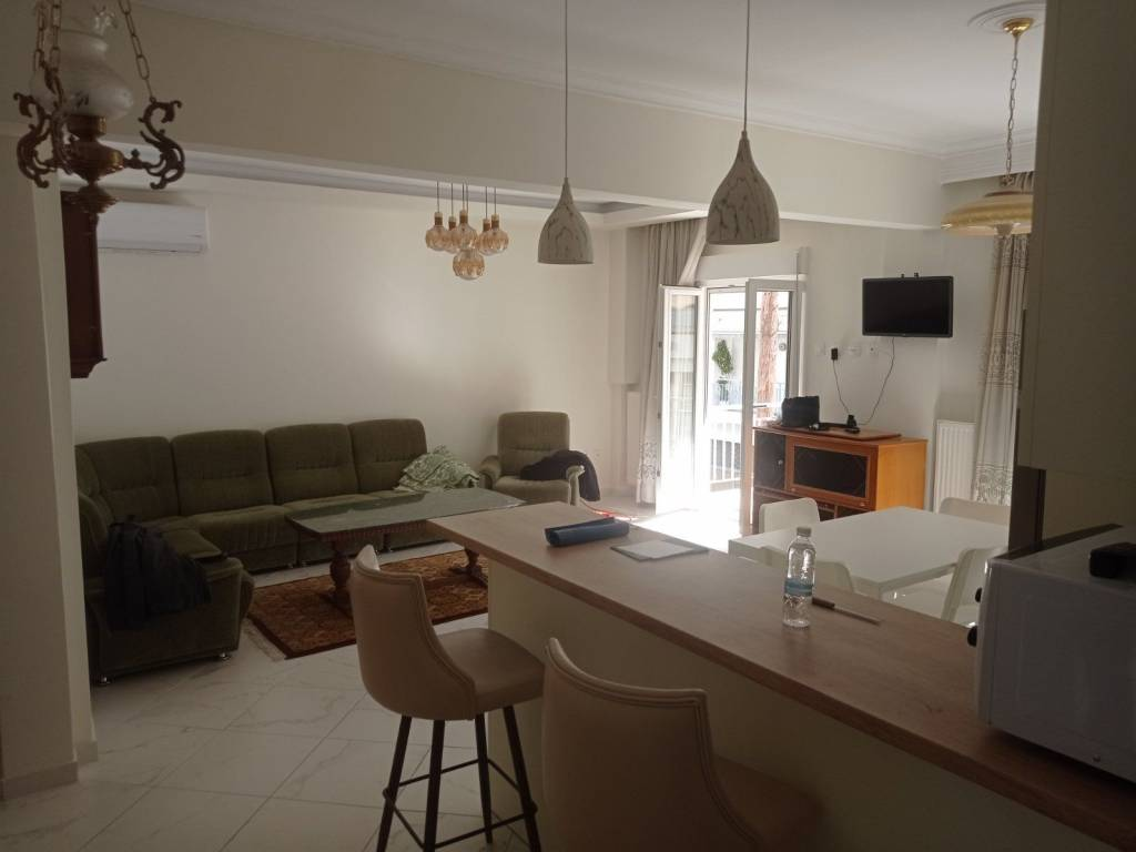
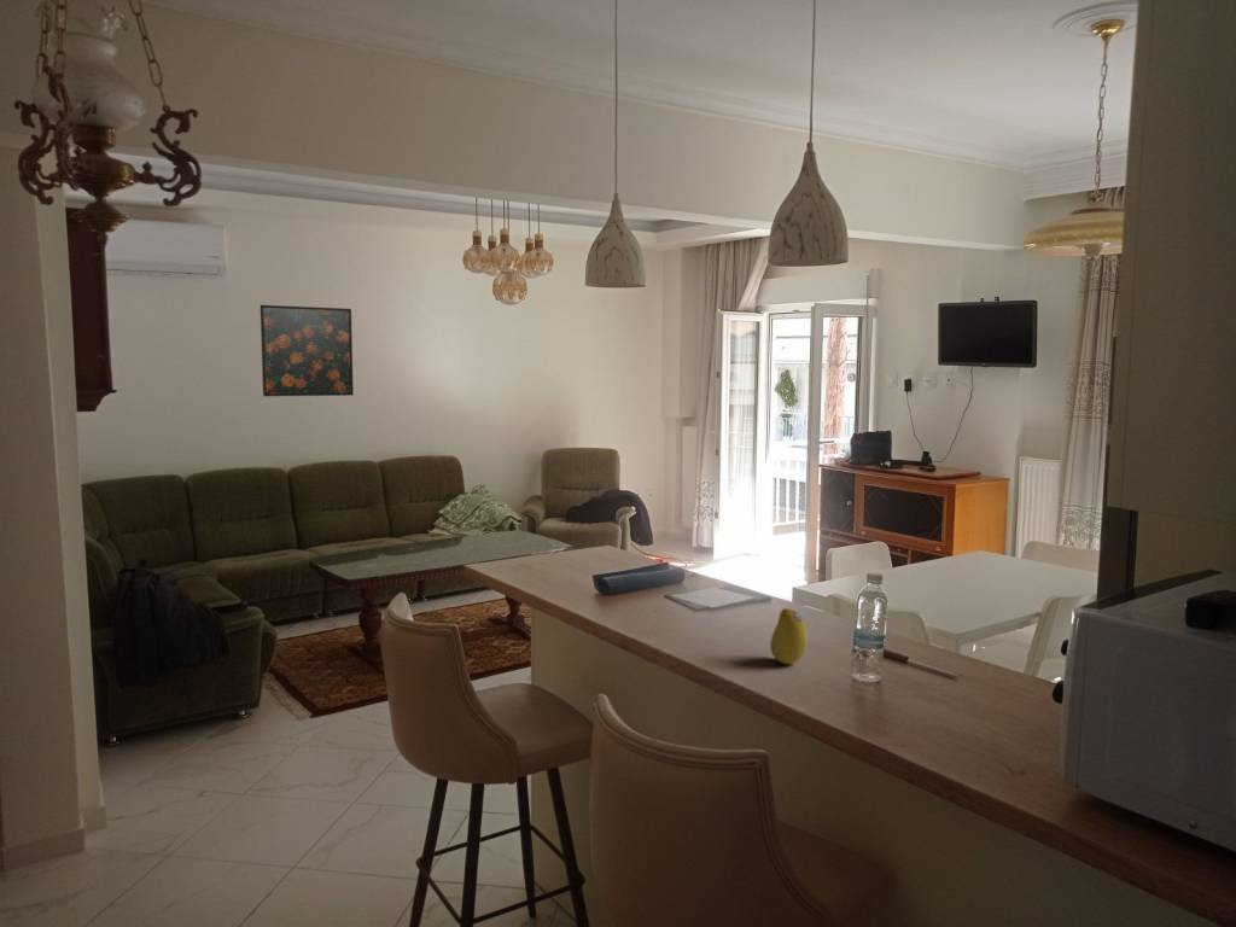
+ fruit [769,607,809,665]
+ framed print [260,304,355,397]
